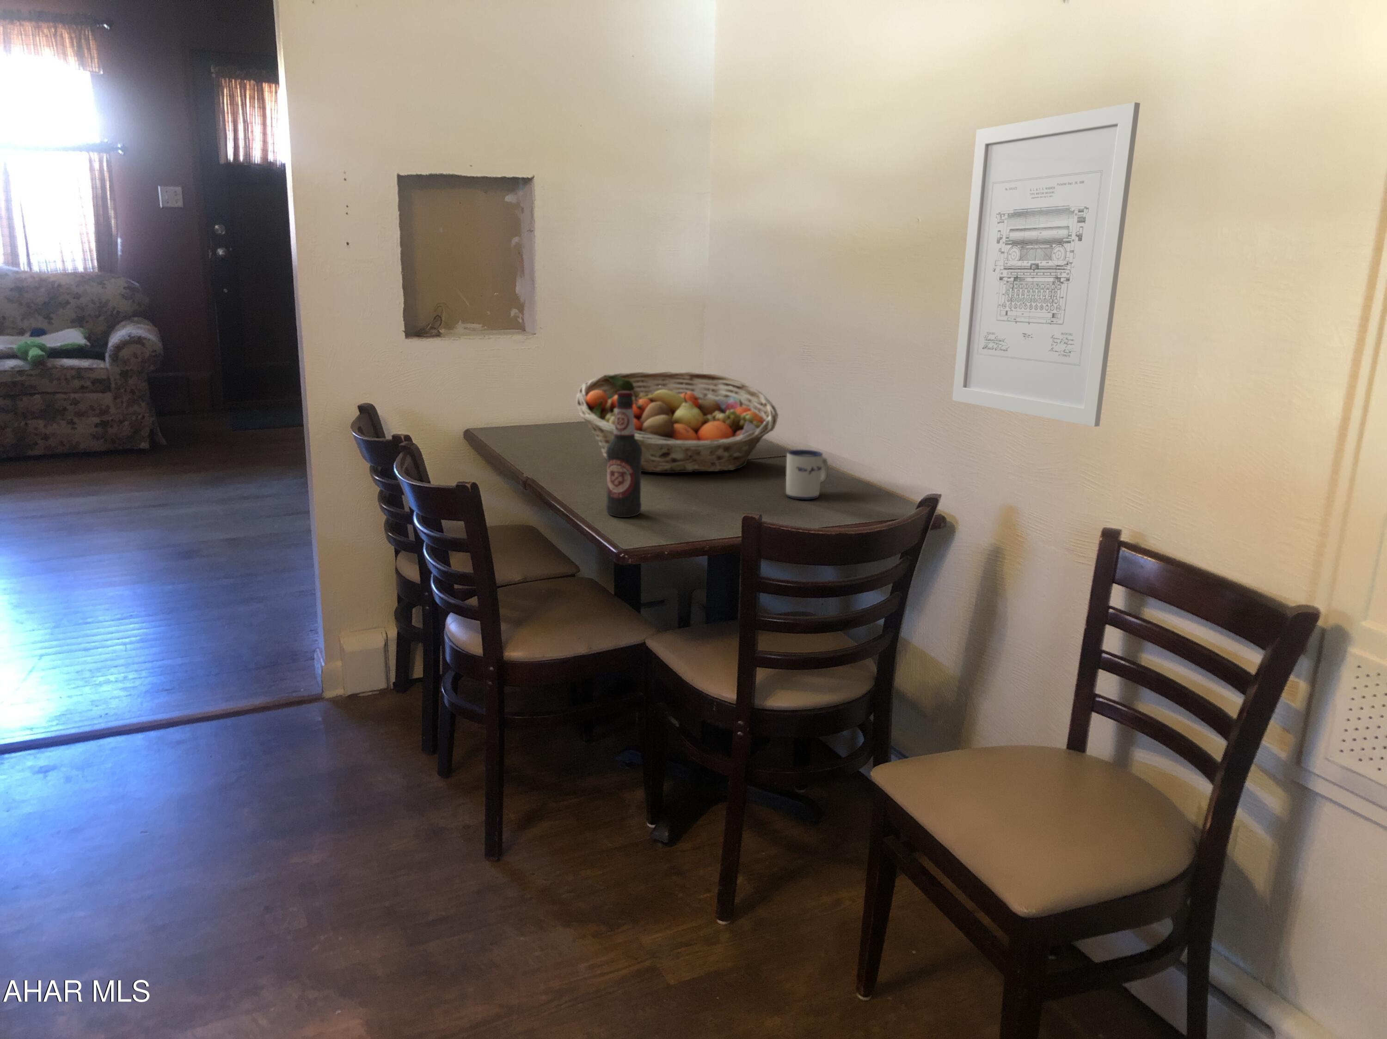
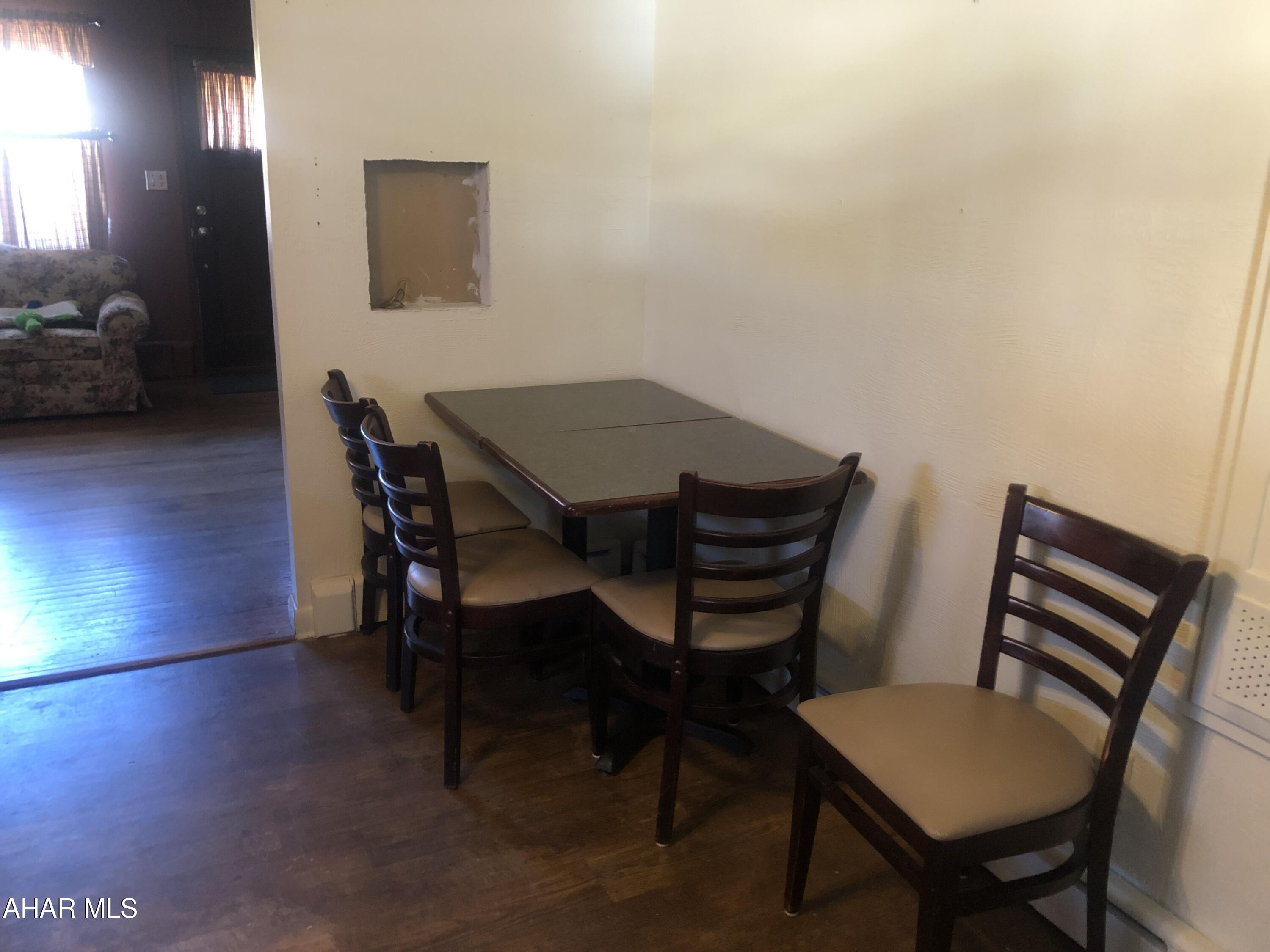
- mug [785,450,828,500]
- wall art [952,101,1140,427]
- fruit basket [576,371,779,474]
- bottle [605,391,642,517]
